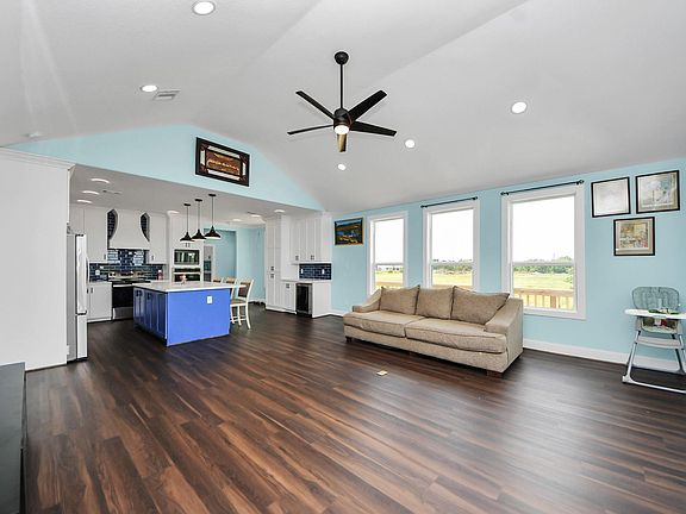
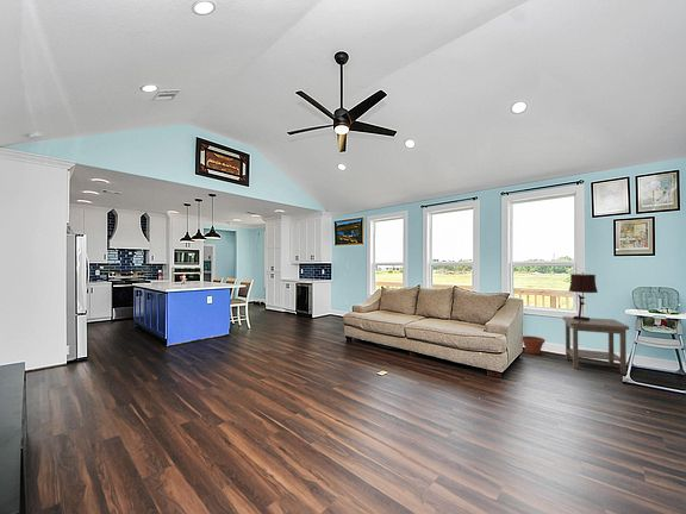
+ table lamp [568,271,599,320]
+ side table [561,315,630,375]
+ plant pot [522,334,547,356]
